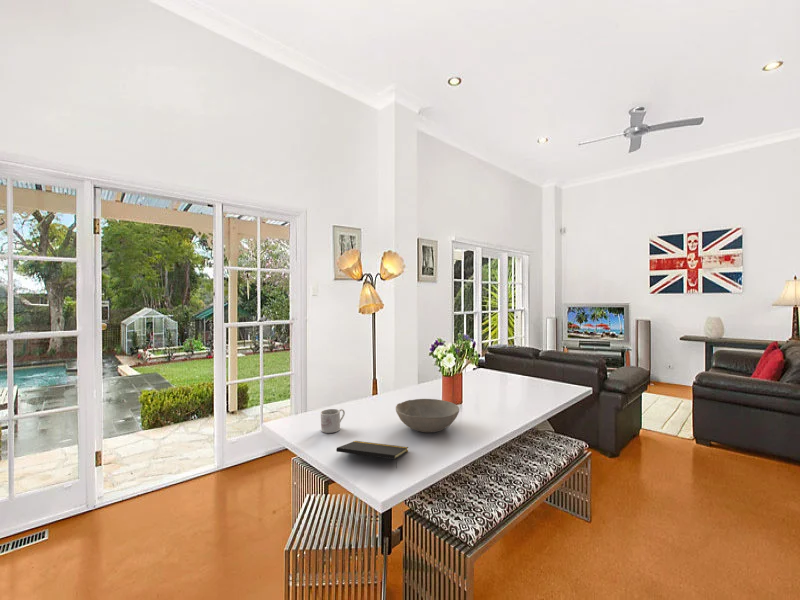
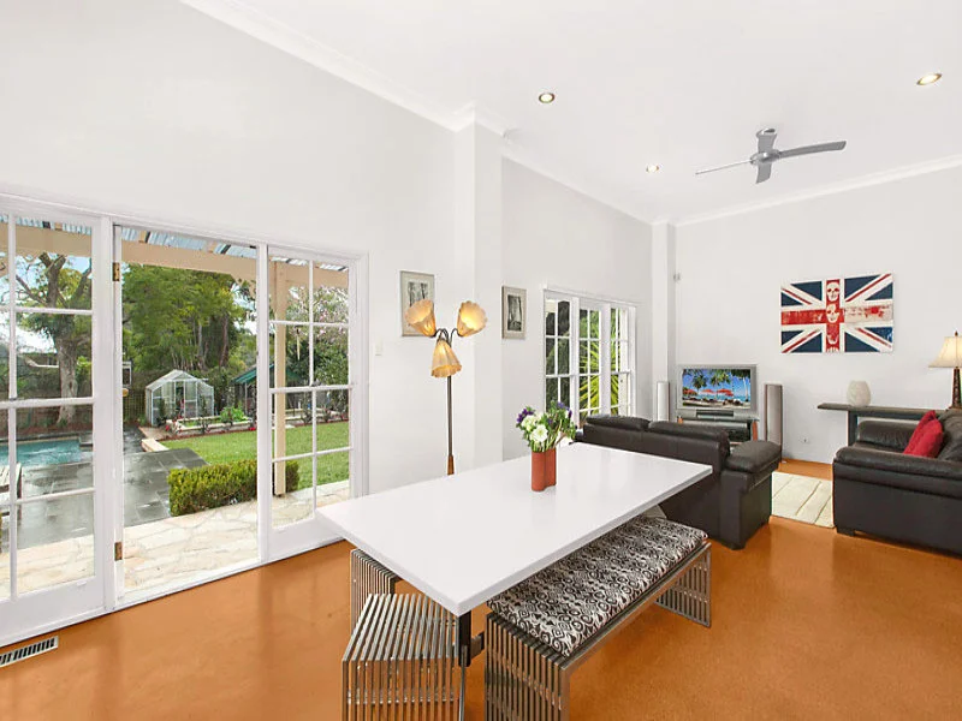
- notepad [336,440,409,469]
- bowl [395,398,460,433]
- mug [320,408,346,434]
